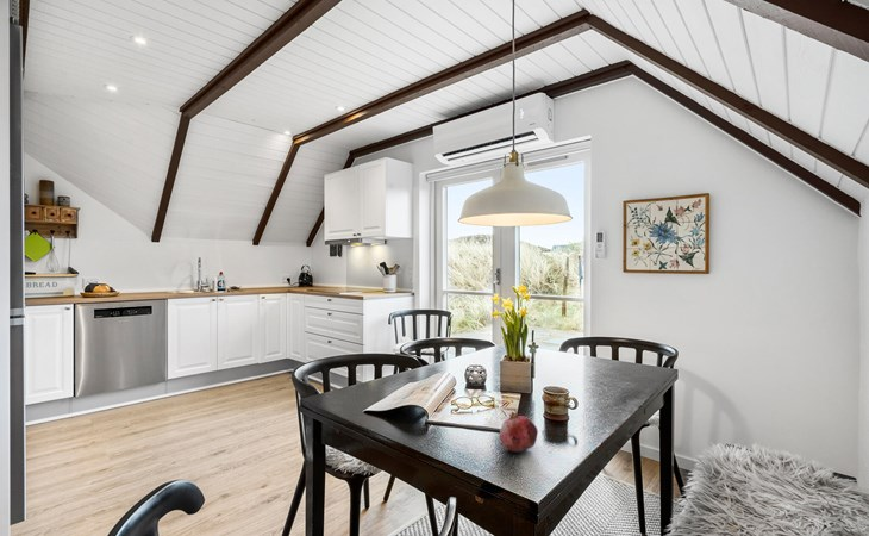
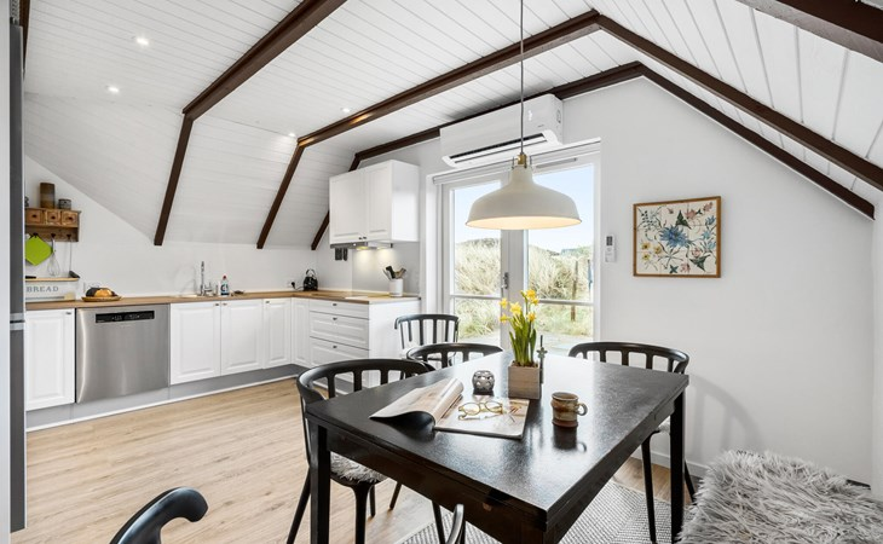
- fruit [498,407,539,453]
